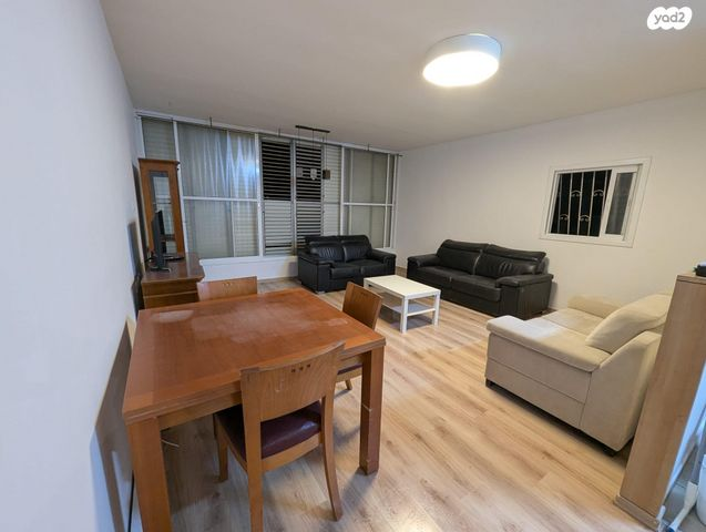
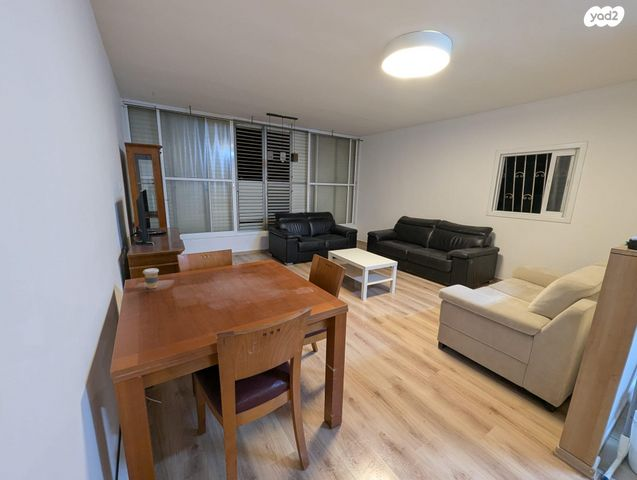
+ coffee cup [142,267,160,290]
